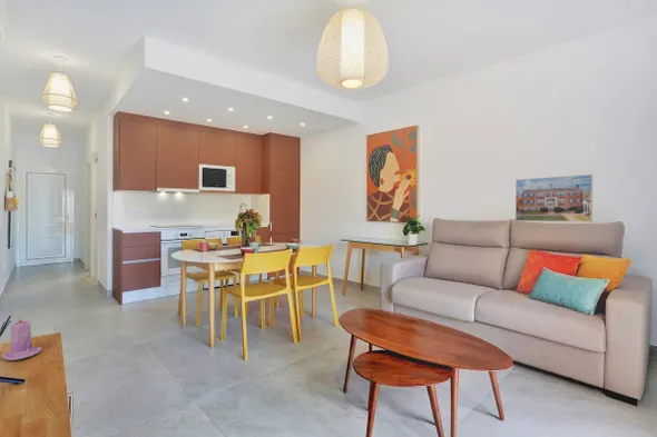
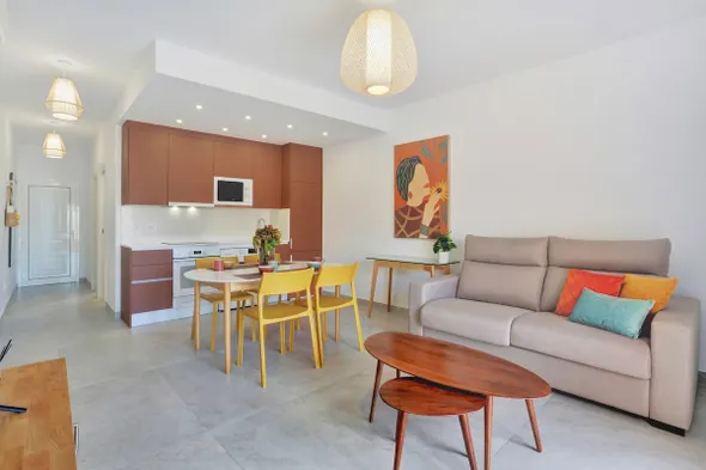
- candle [1,316,43,361]
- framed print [514,173,594,222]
